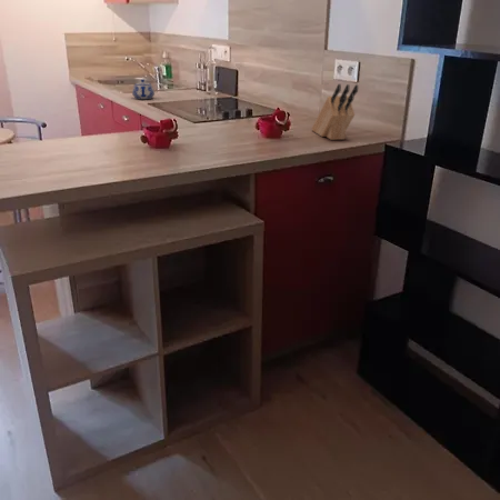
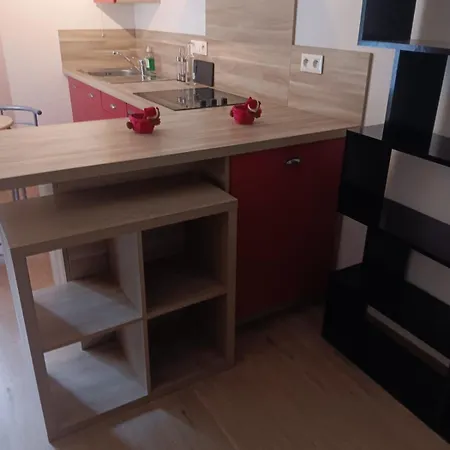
- teapot [131,78,156,100]
- knife block [310,83,359,141]
